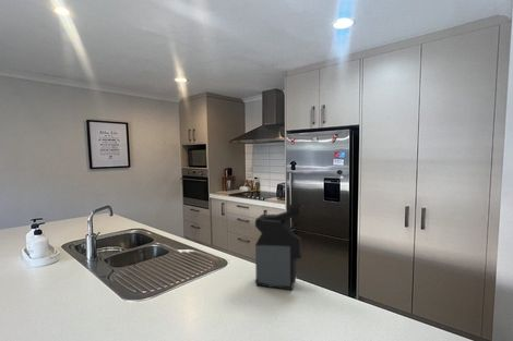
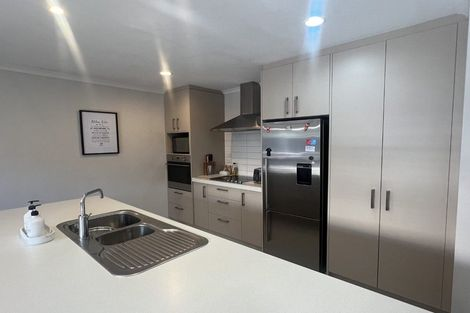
- coffee maker [254,204,305,291]
